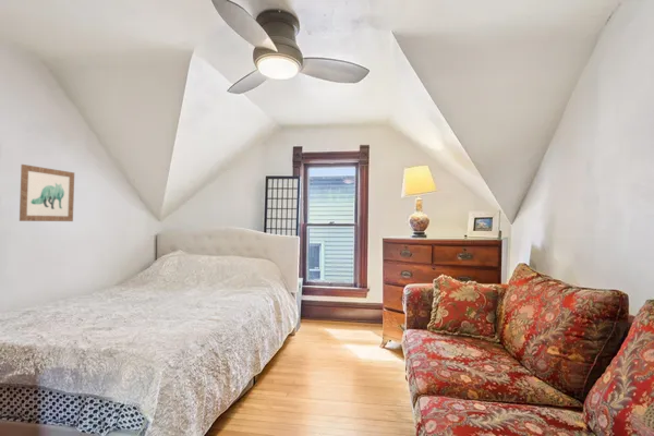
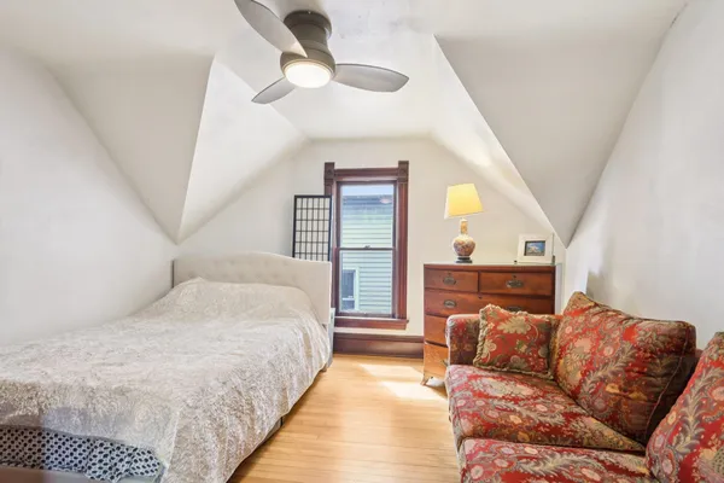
- wall art [19,164,75,222]
